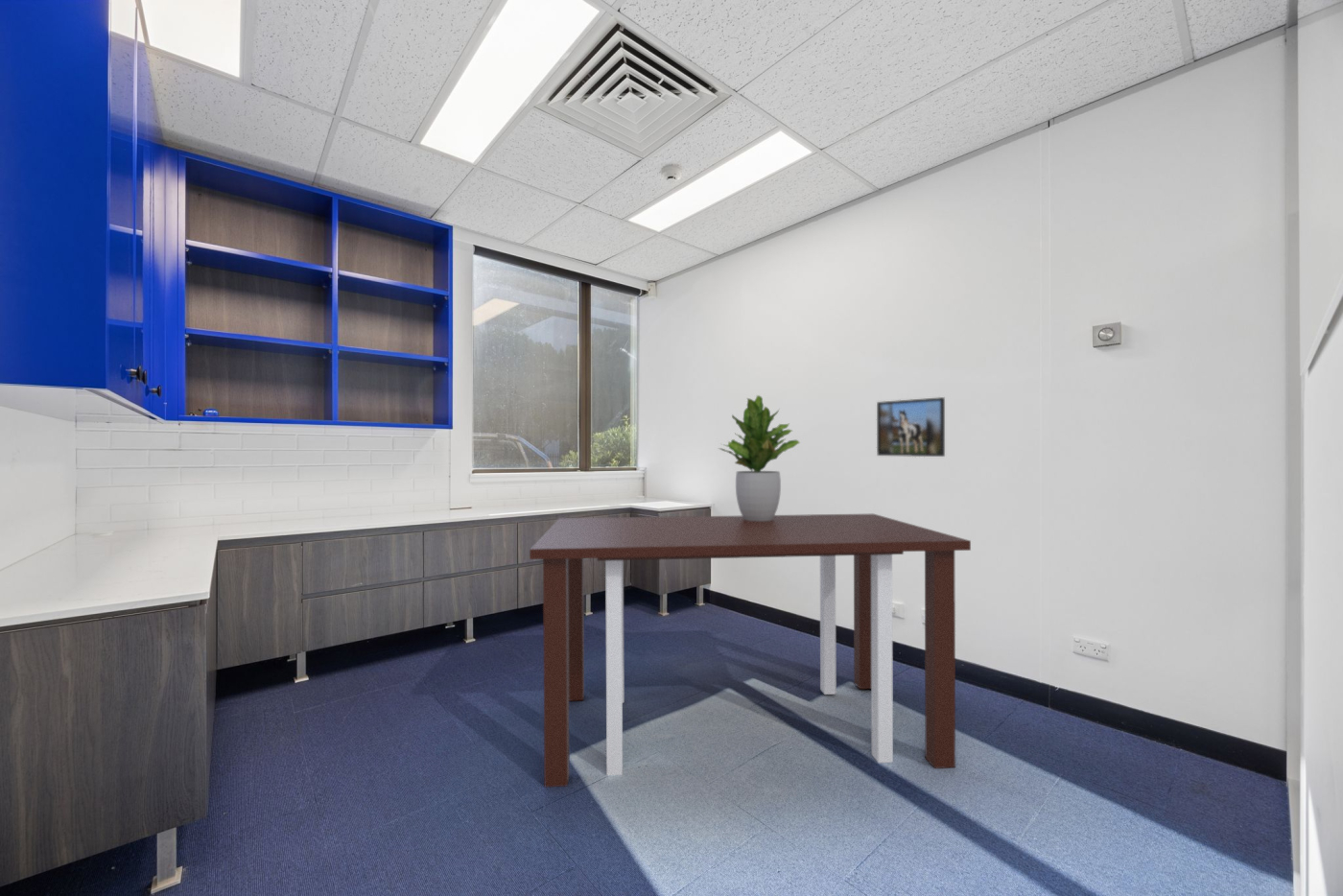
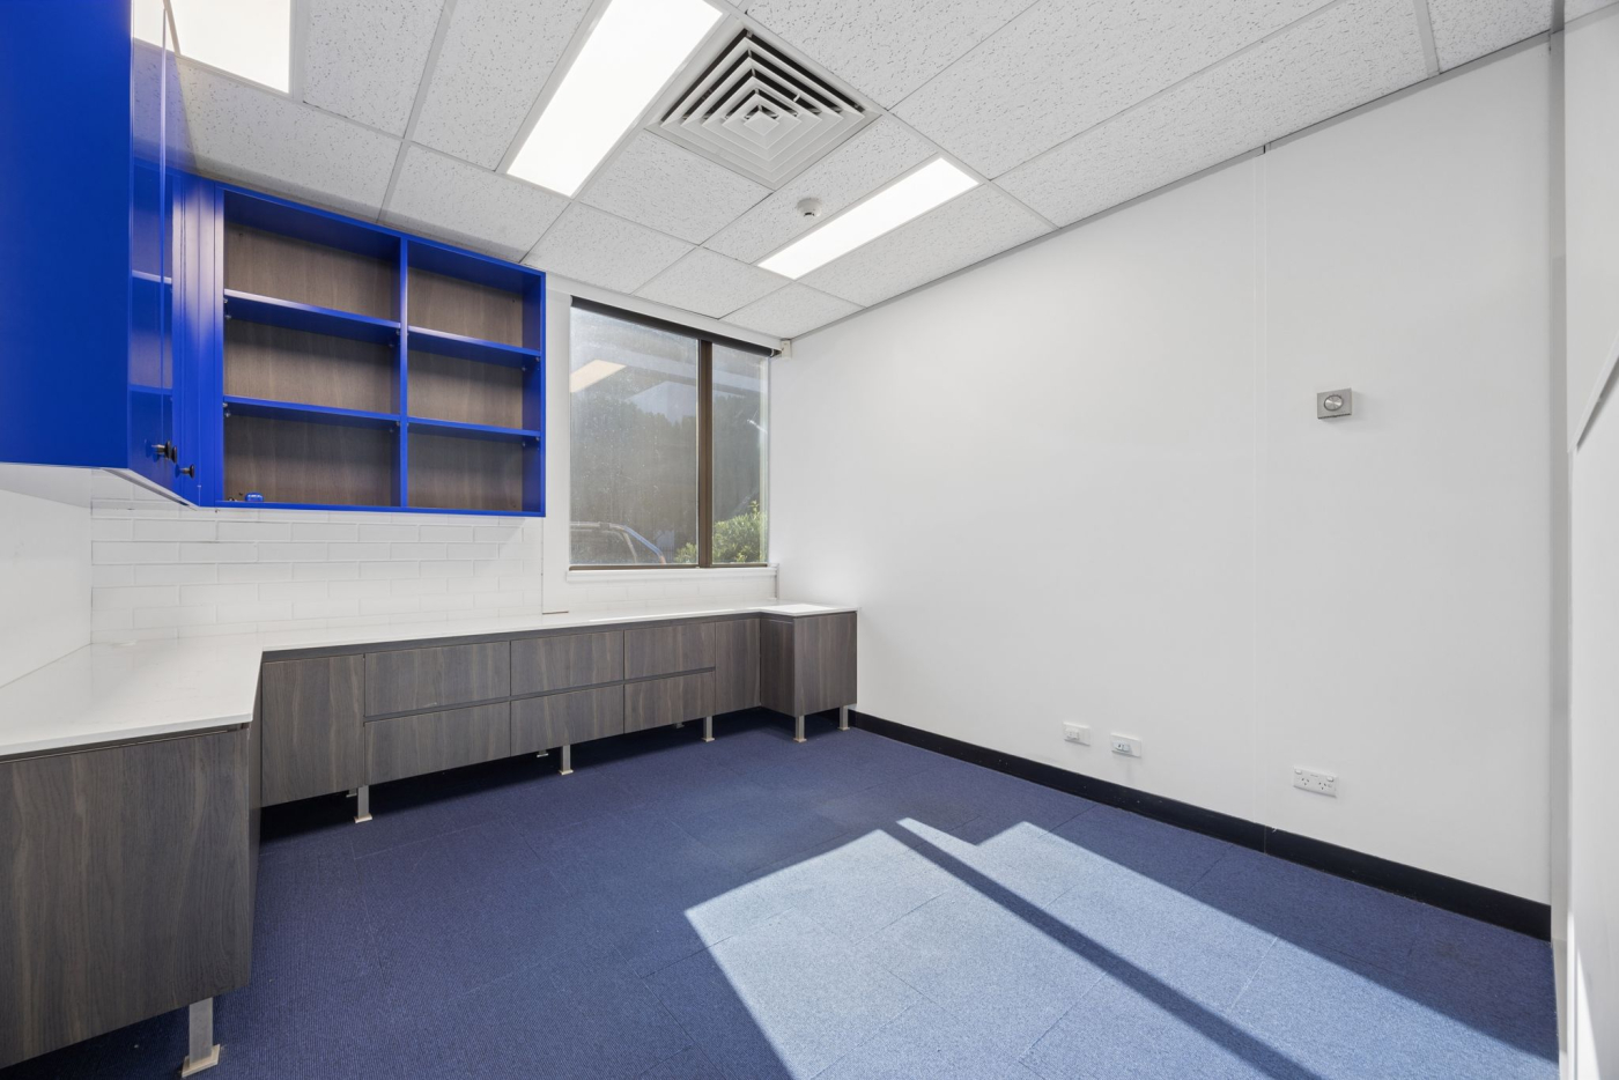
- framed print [876,396,946,458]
- dining table [529,513,972,788]
- potted plant [718,394,801,521]
